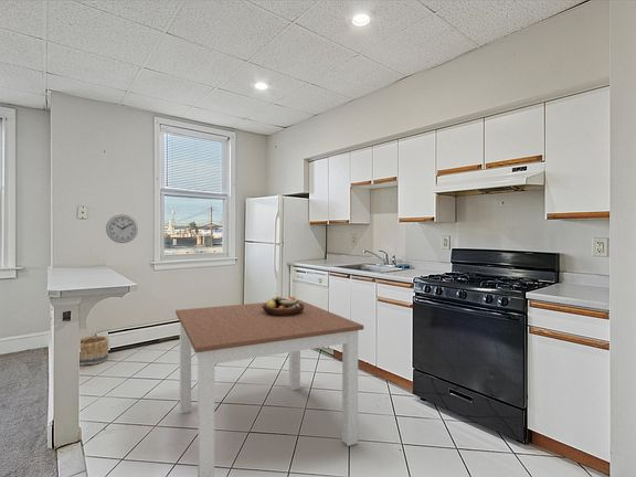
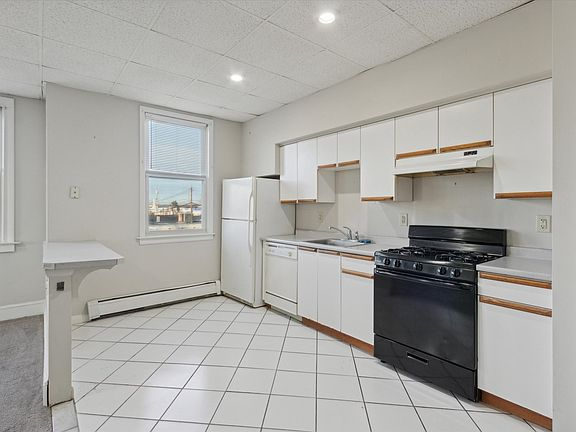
- fruit bowl [262,295,305,316]
- wall clock [105,213,139,244]
- basket [78,335,109,367]
- dining table [174,299,364,477]
